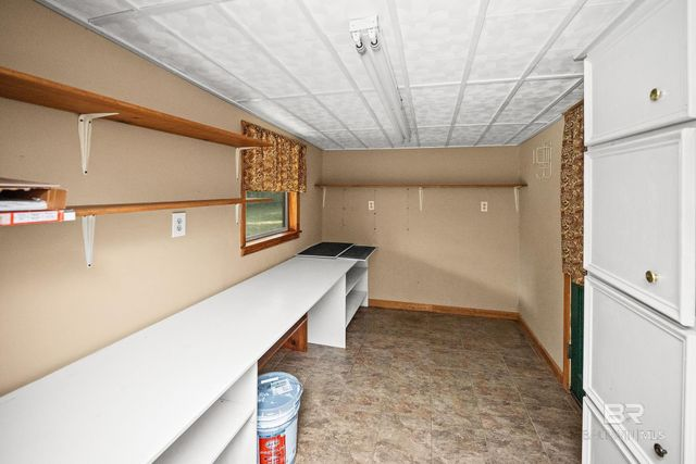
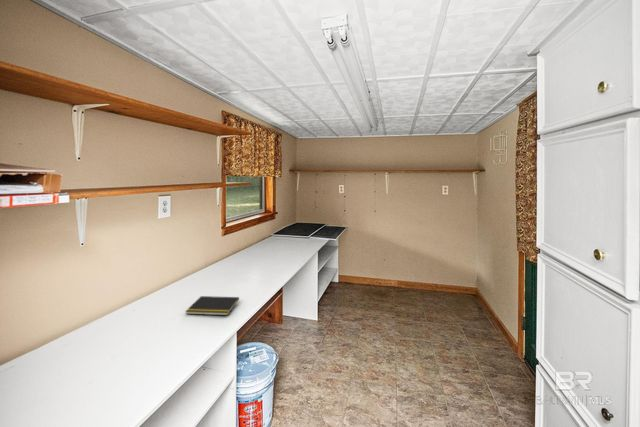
+ notepad [184,295,240,316]
